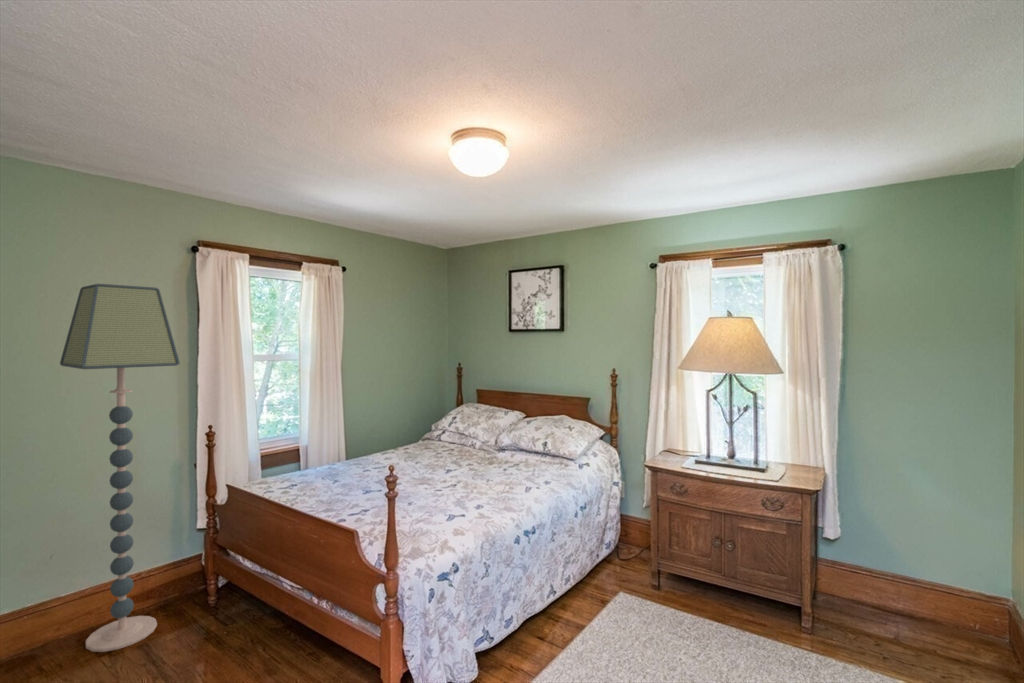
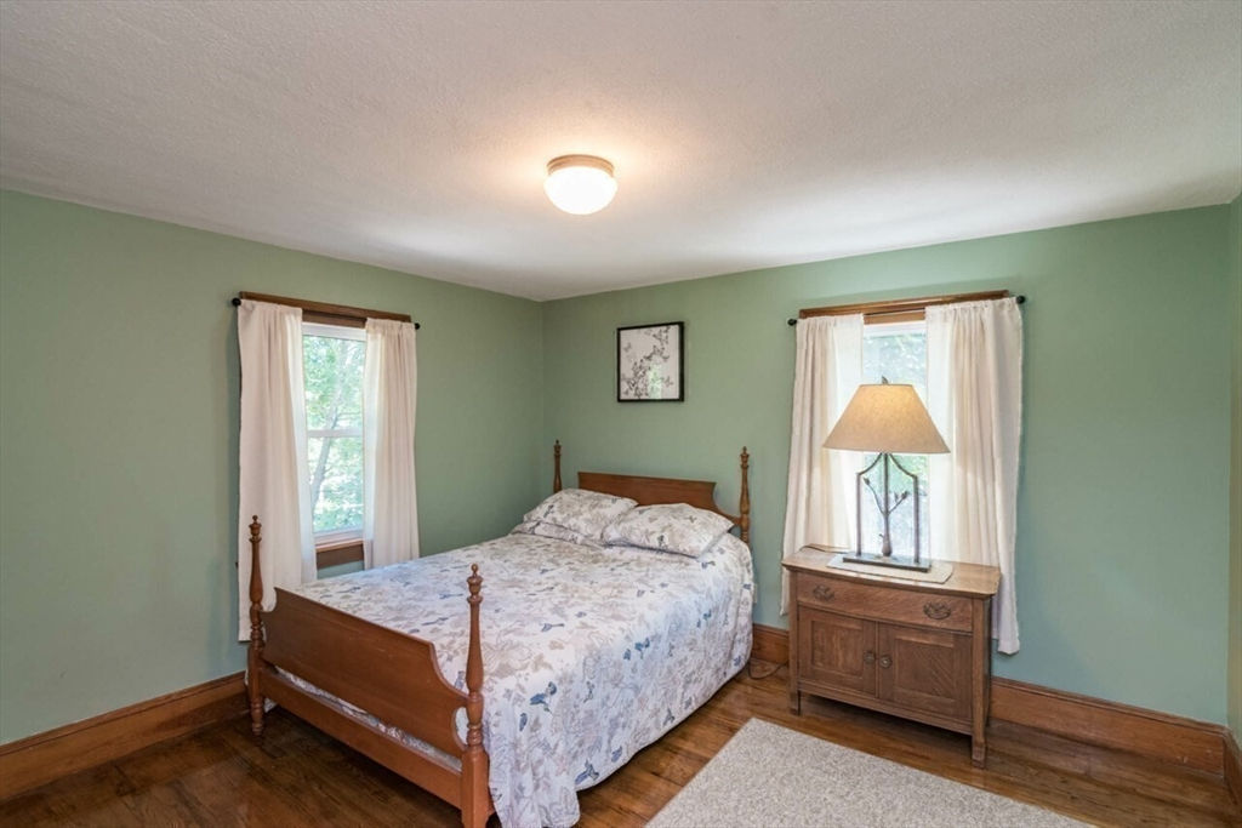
- floor lamp [59,283,181,653]
